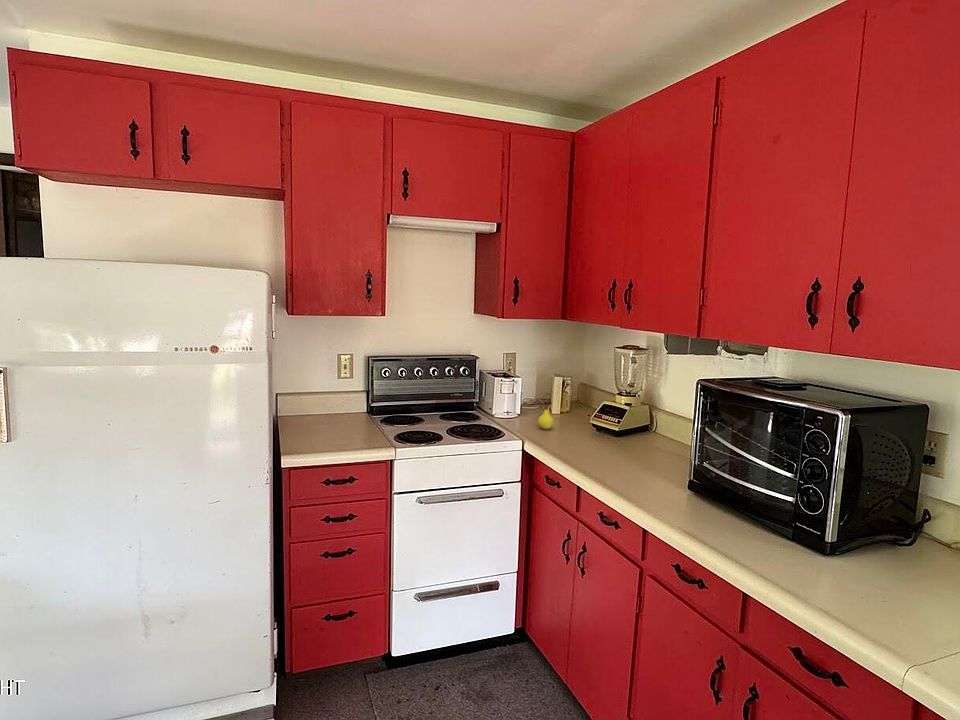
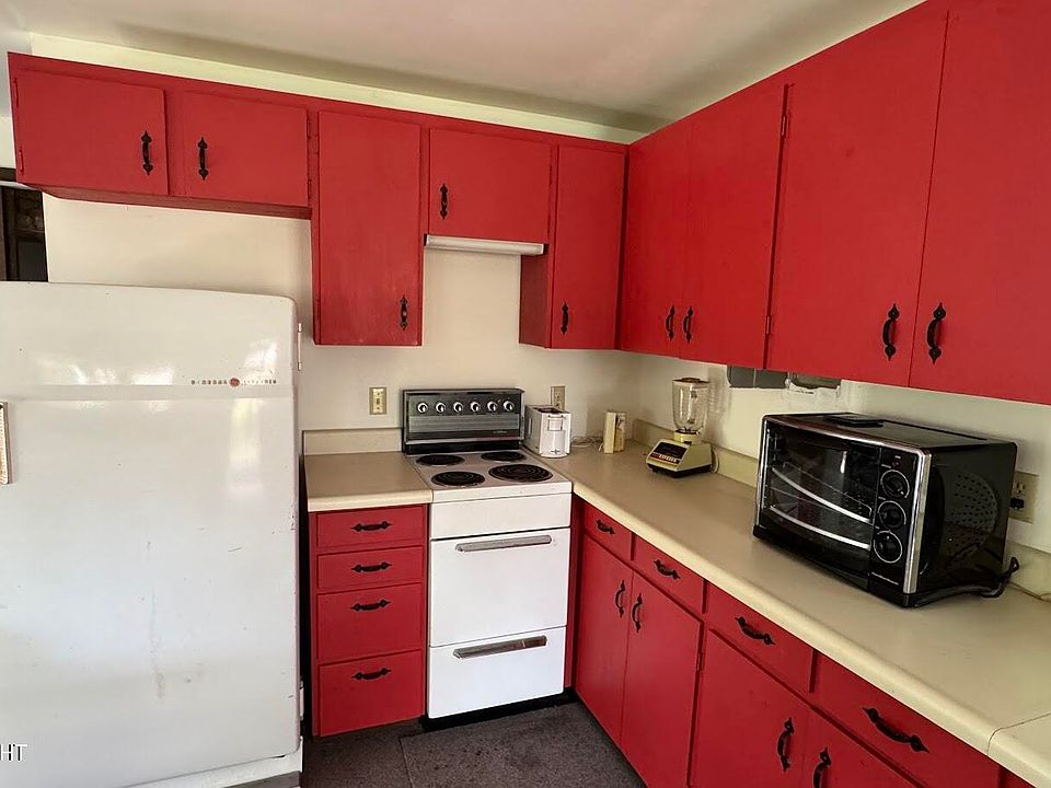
- fruit [537,403,555,430]
